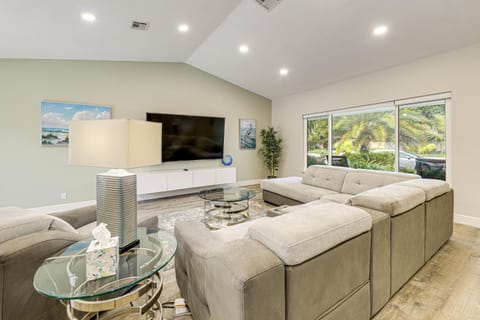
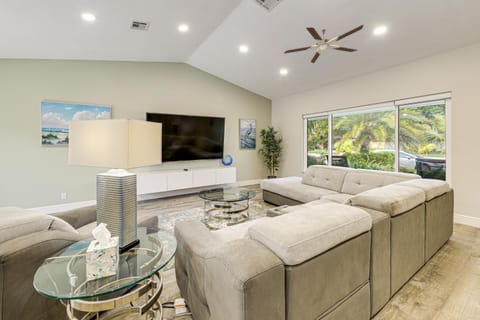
+ ceiling fan [283,24,364,64]
